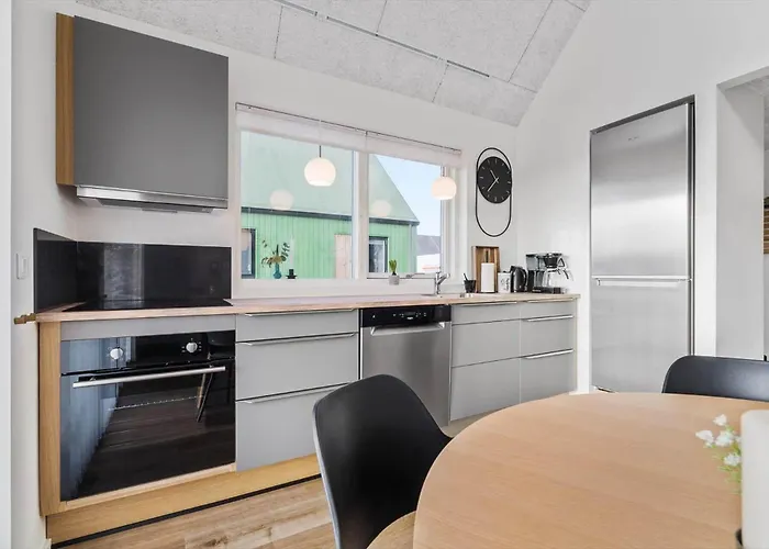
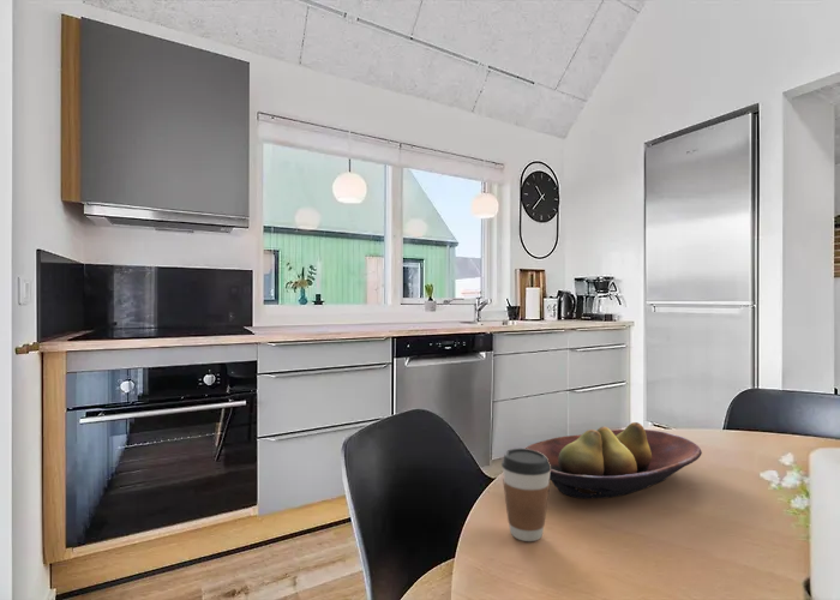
+ coffee cup [500,448,551,542]
+ fruit bowl [524,421,703,499]
